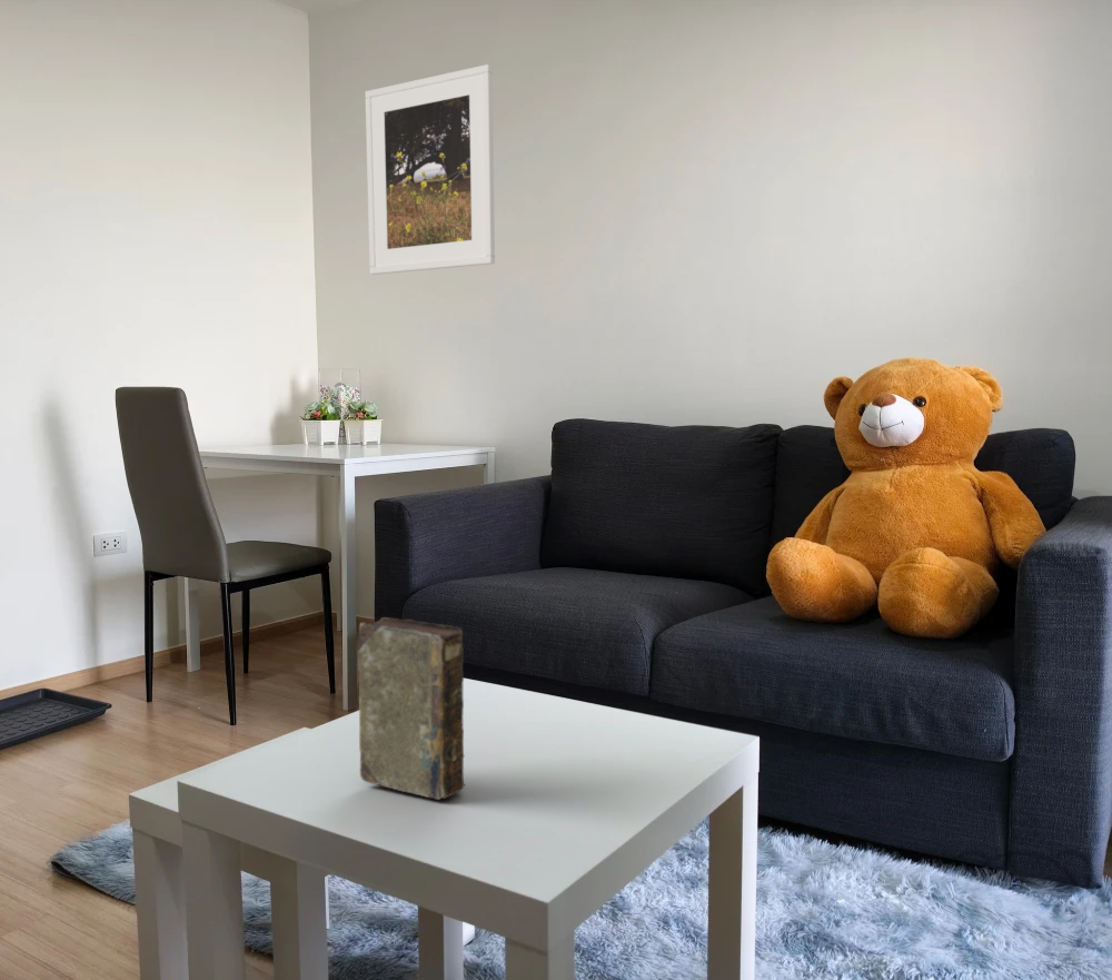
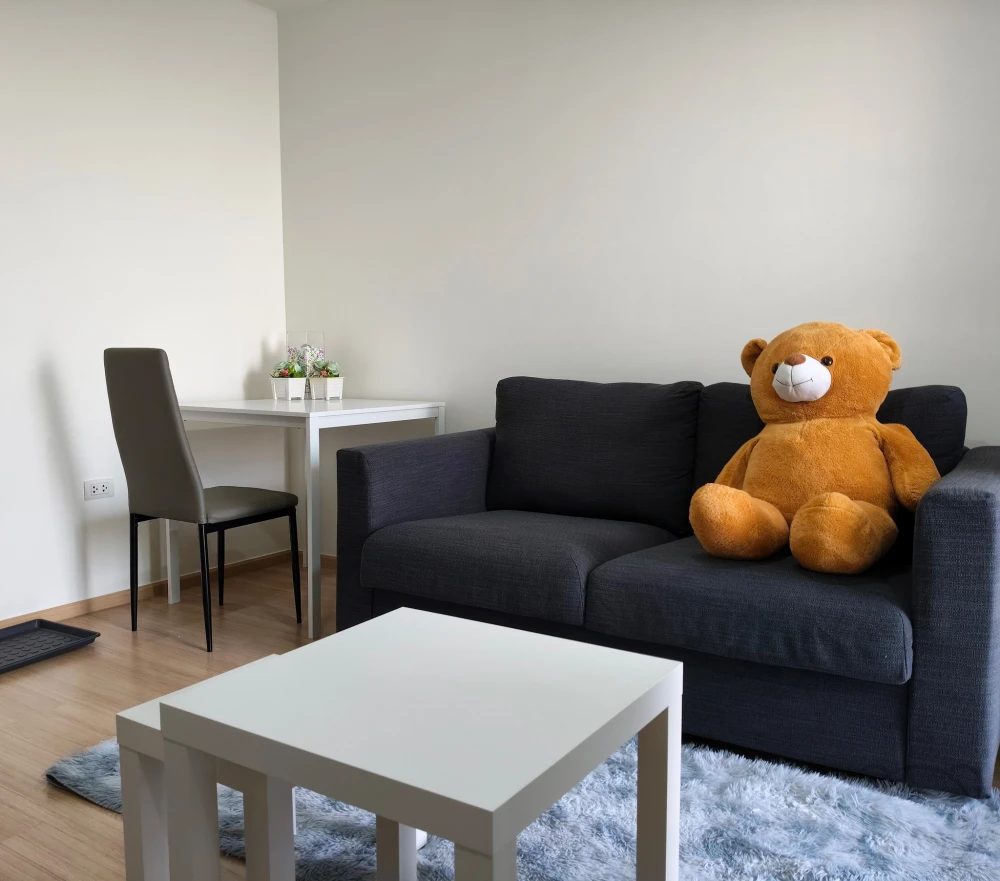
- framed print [364,63,496,276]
- book [357,616,467,801]
